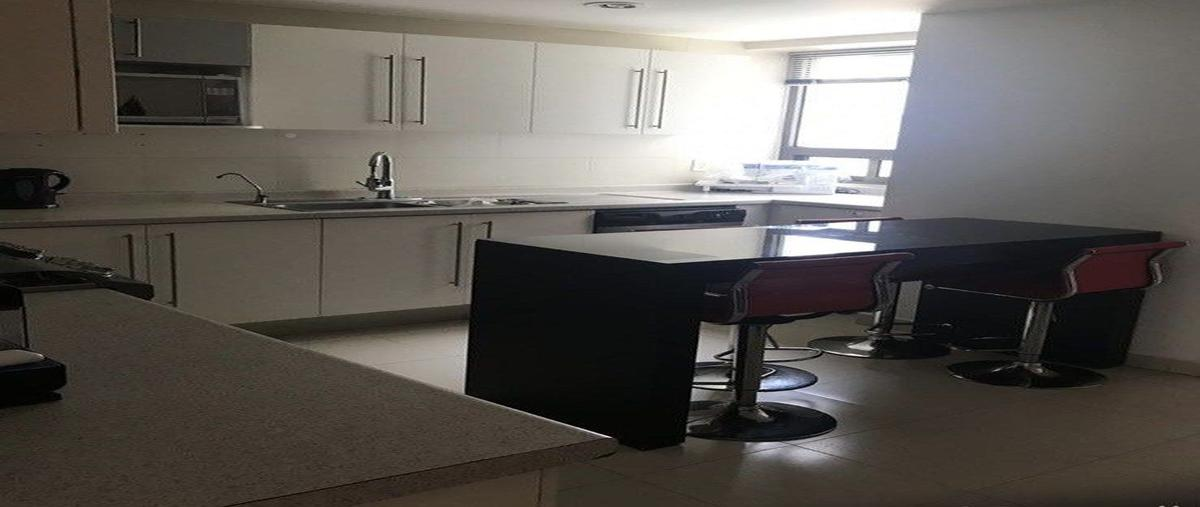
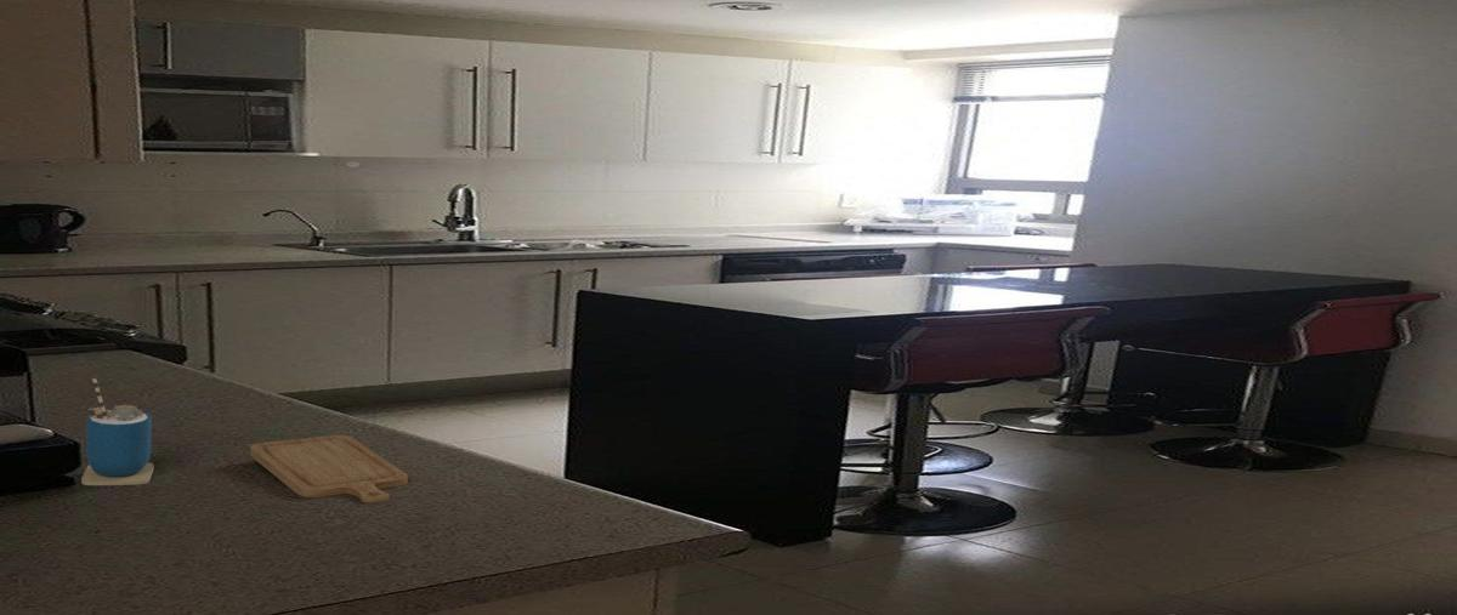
+ cup [80,377,154,486]
+ chopping board [249,434,409,503]
